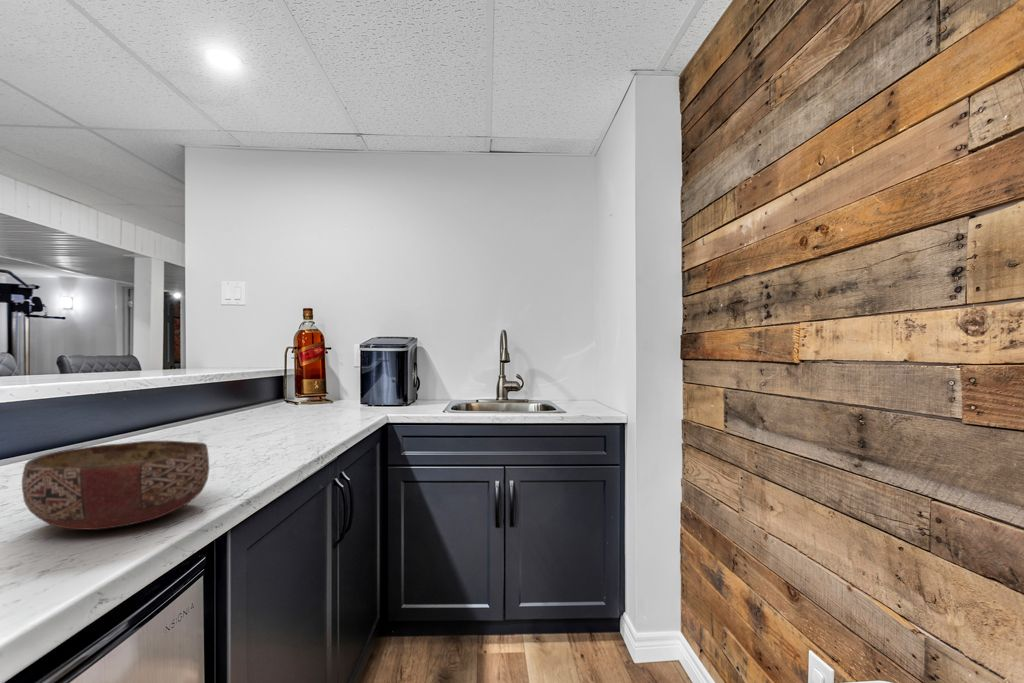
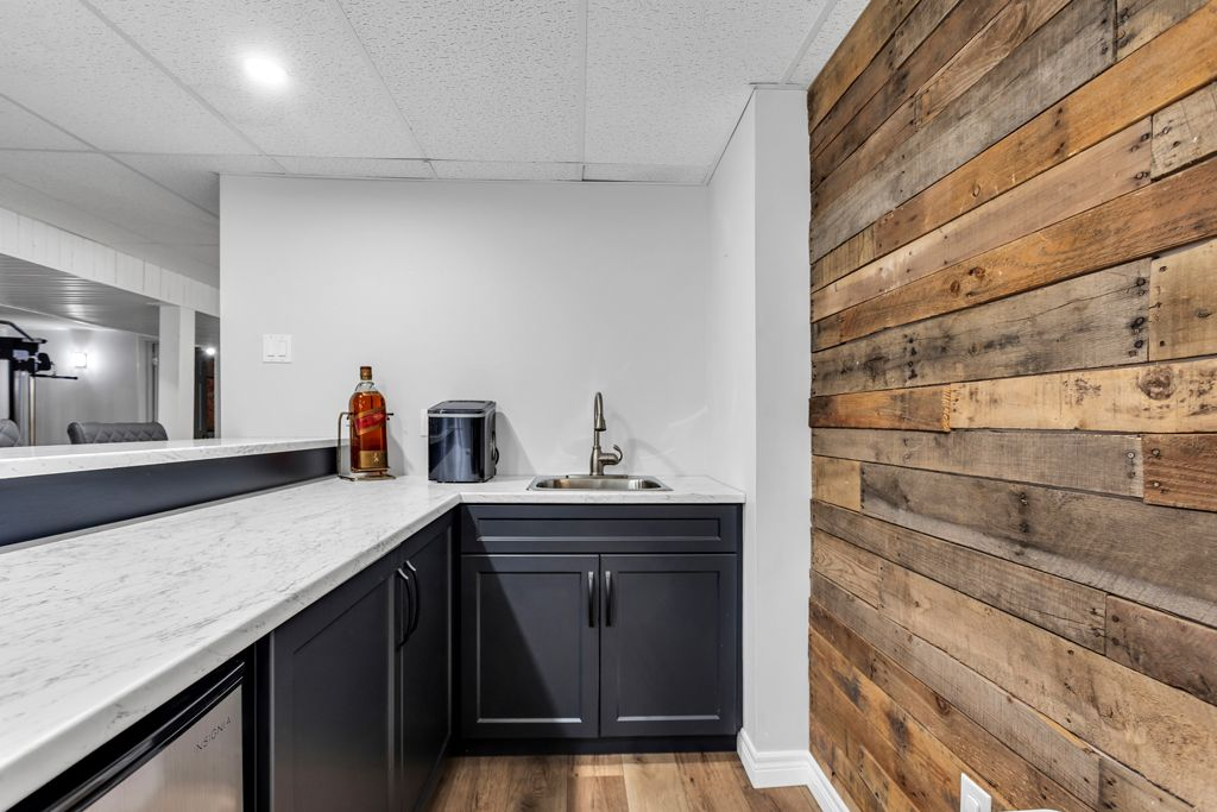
- bowl [21,440,210,531]
